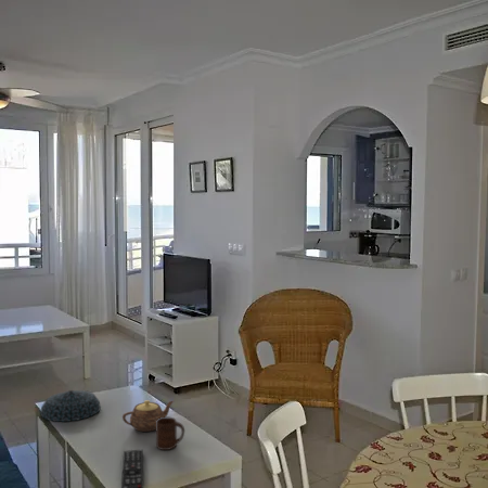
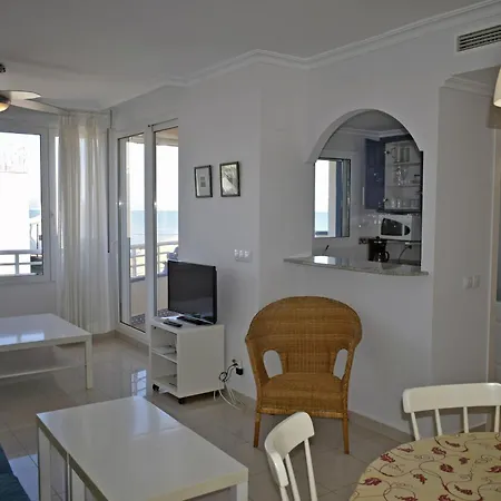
- cup [155,416,185,451]
- teapot [121,399,175,433]
- bowl [39,389,102,423]
- remote control [120,449,144,488]
